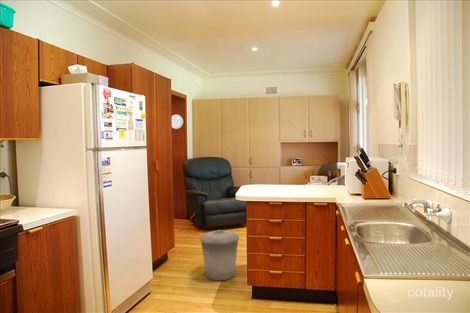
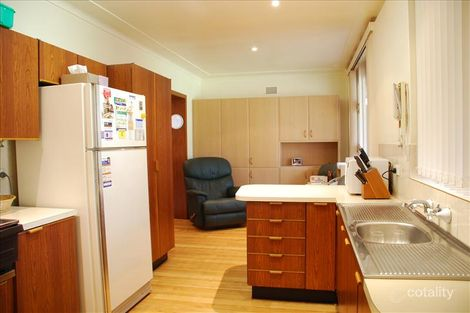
- trash can [199,229,240,281]
